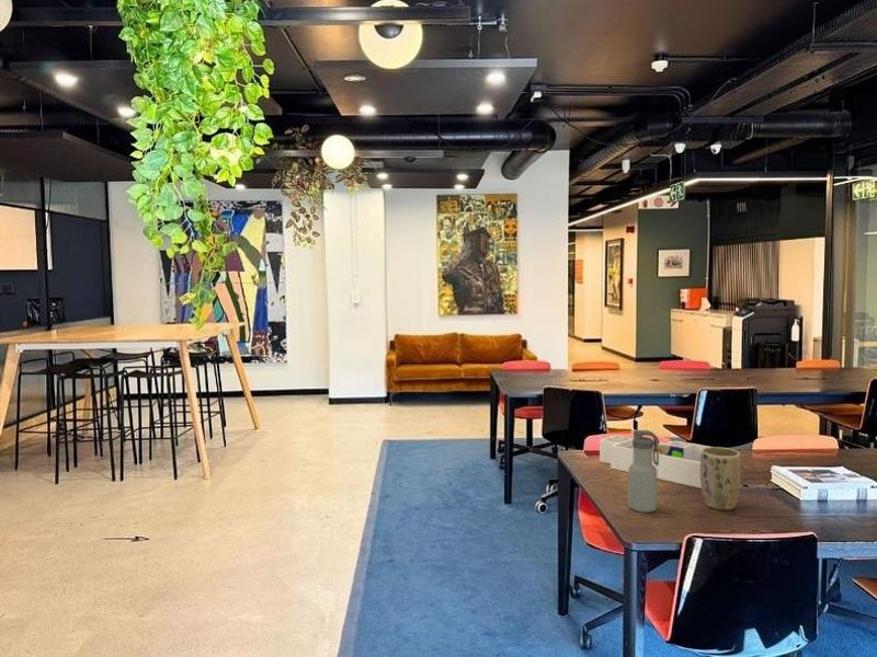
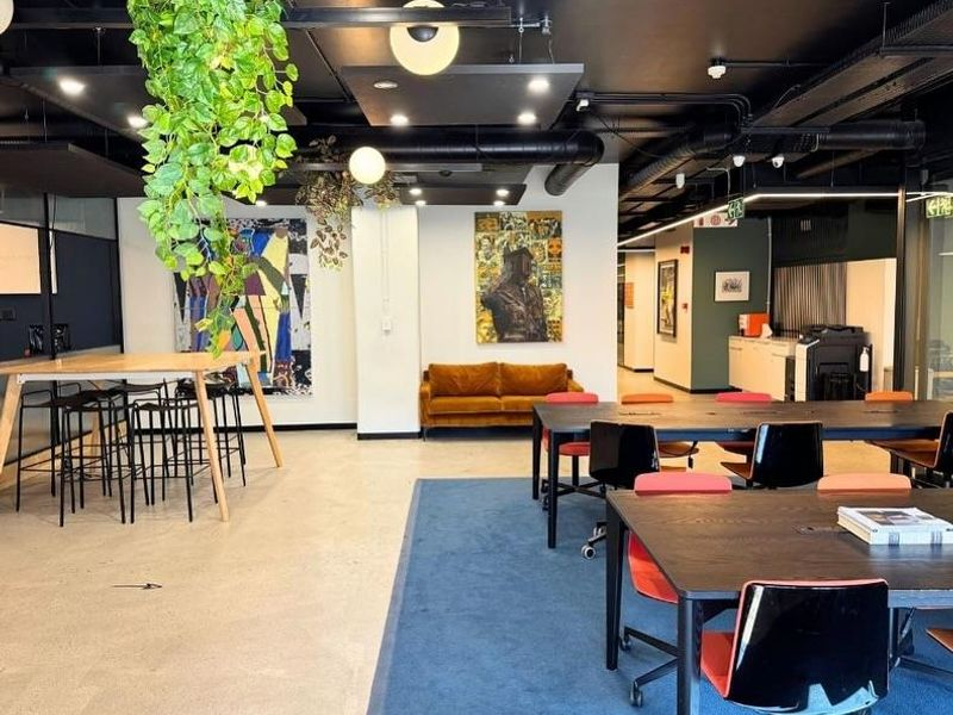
- water bottle [627,429,660,514]
- plant pot [701,446,742,511]
- desk organizer [599,434,710,489]
